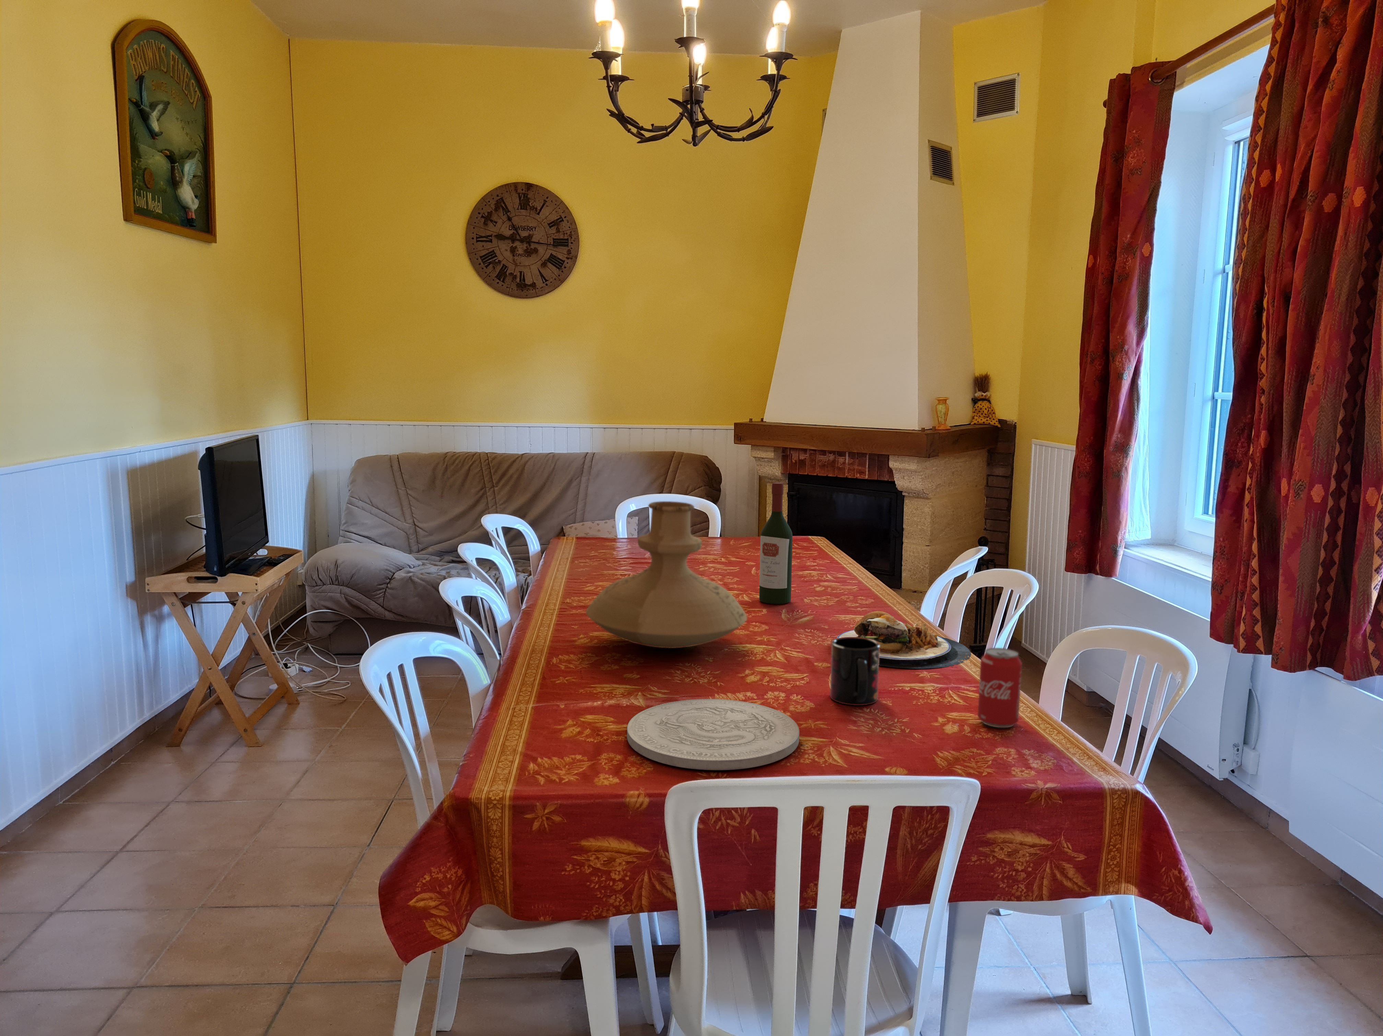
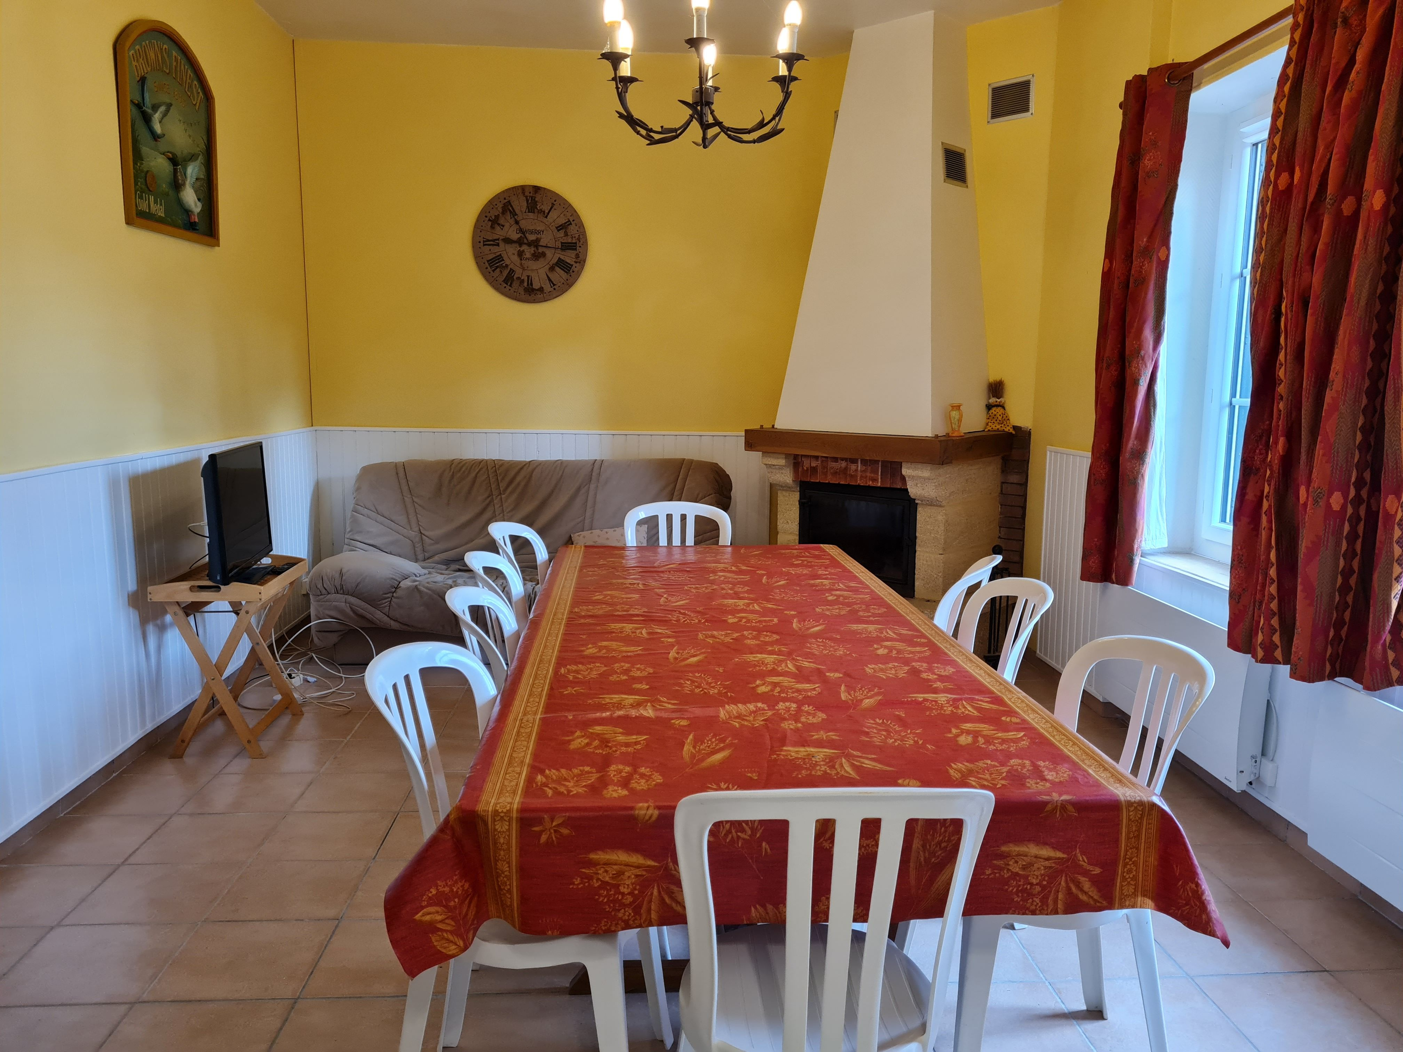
- plate [836,610,971,669]
- plate [626,699,800,770]
- mug [830,638,880,706]
- beverage can [977,648,1023,728]
- wine bottle [759,482,793,604]
- vase [586,501,747,649]
